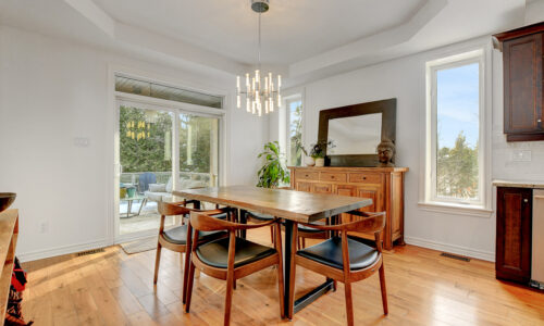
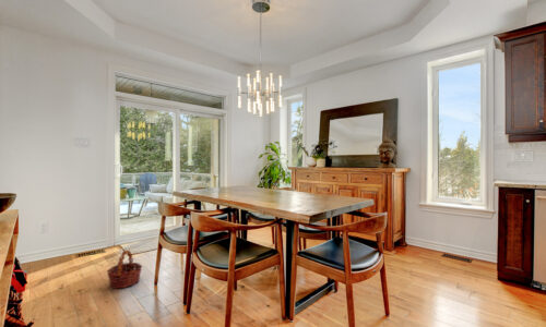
+ basket [106,249,143,289]
